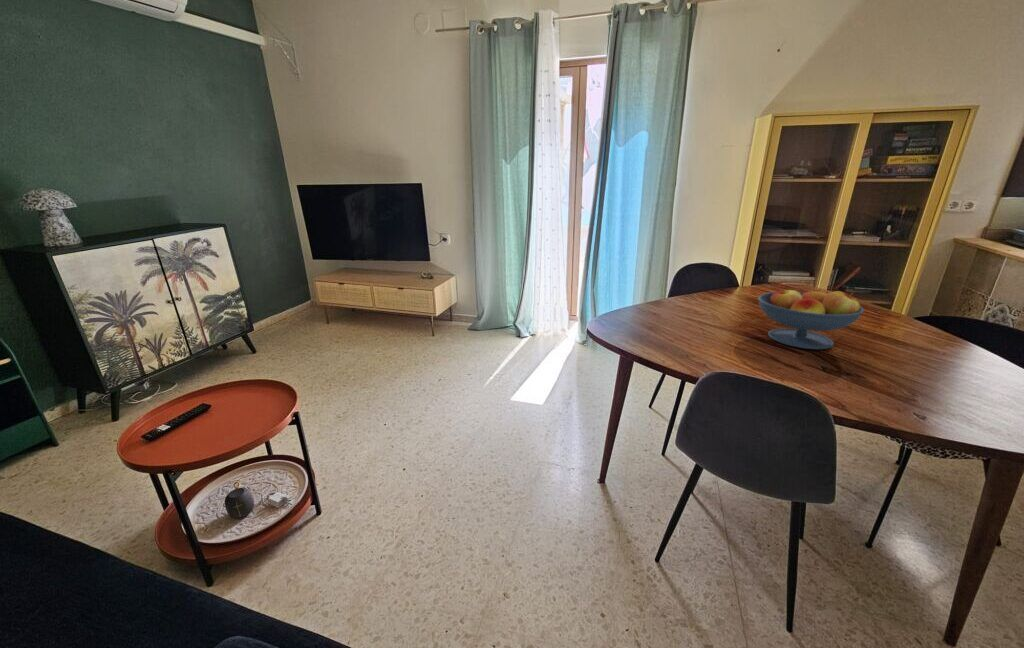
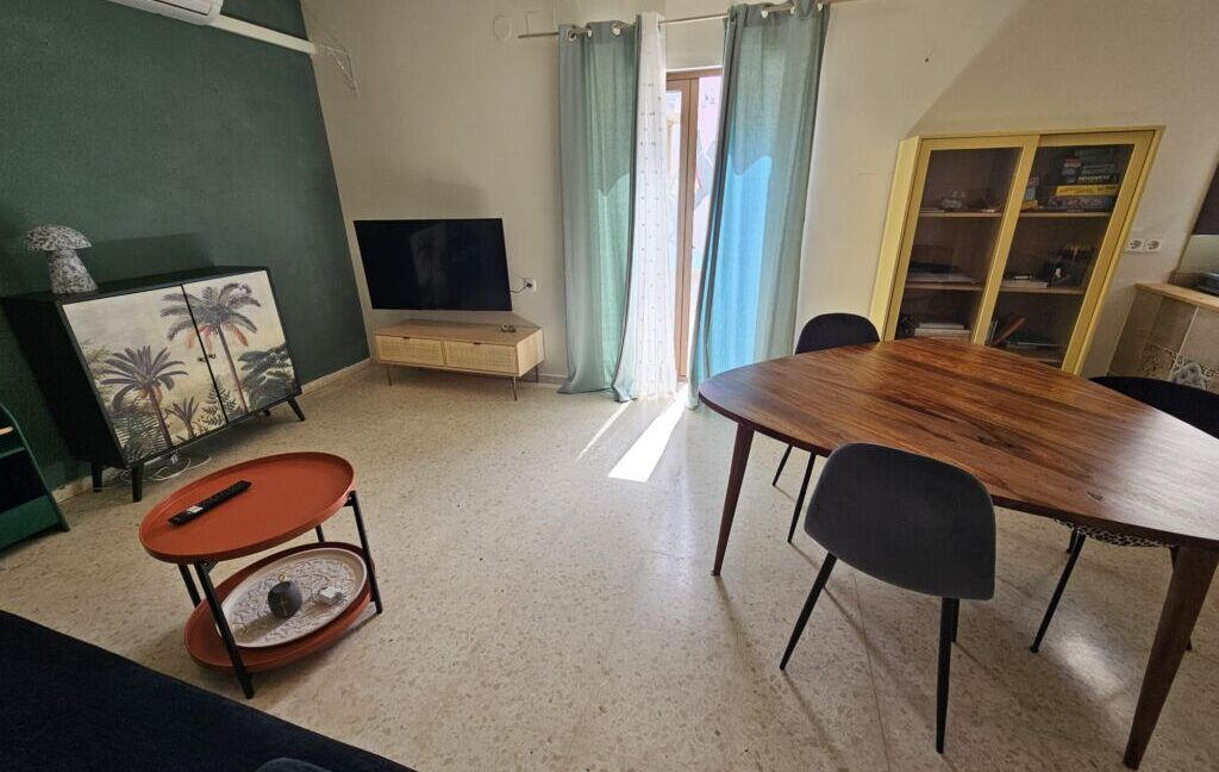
- fruit bowl [757,288,865,350]
